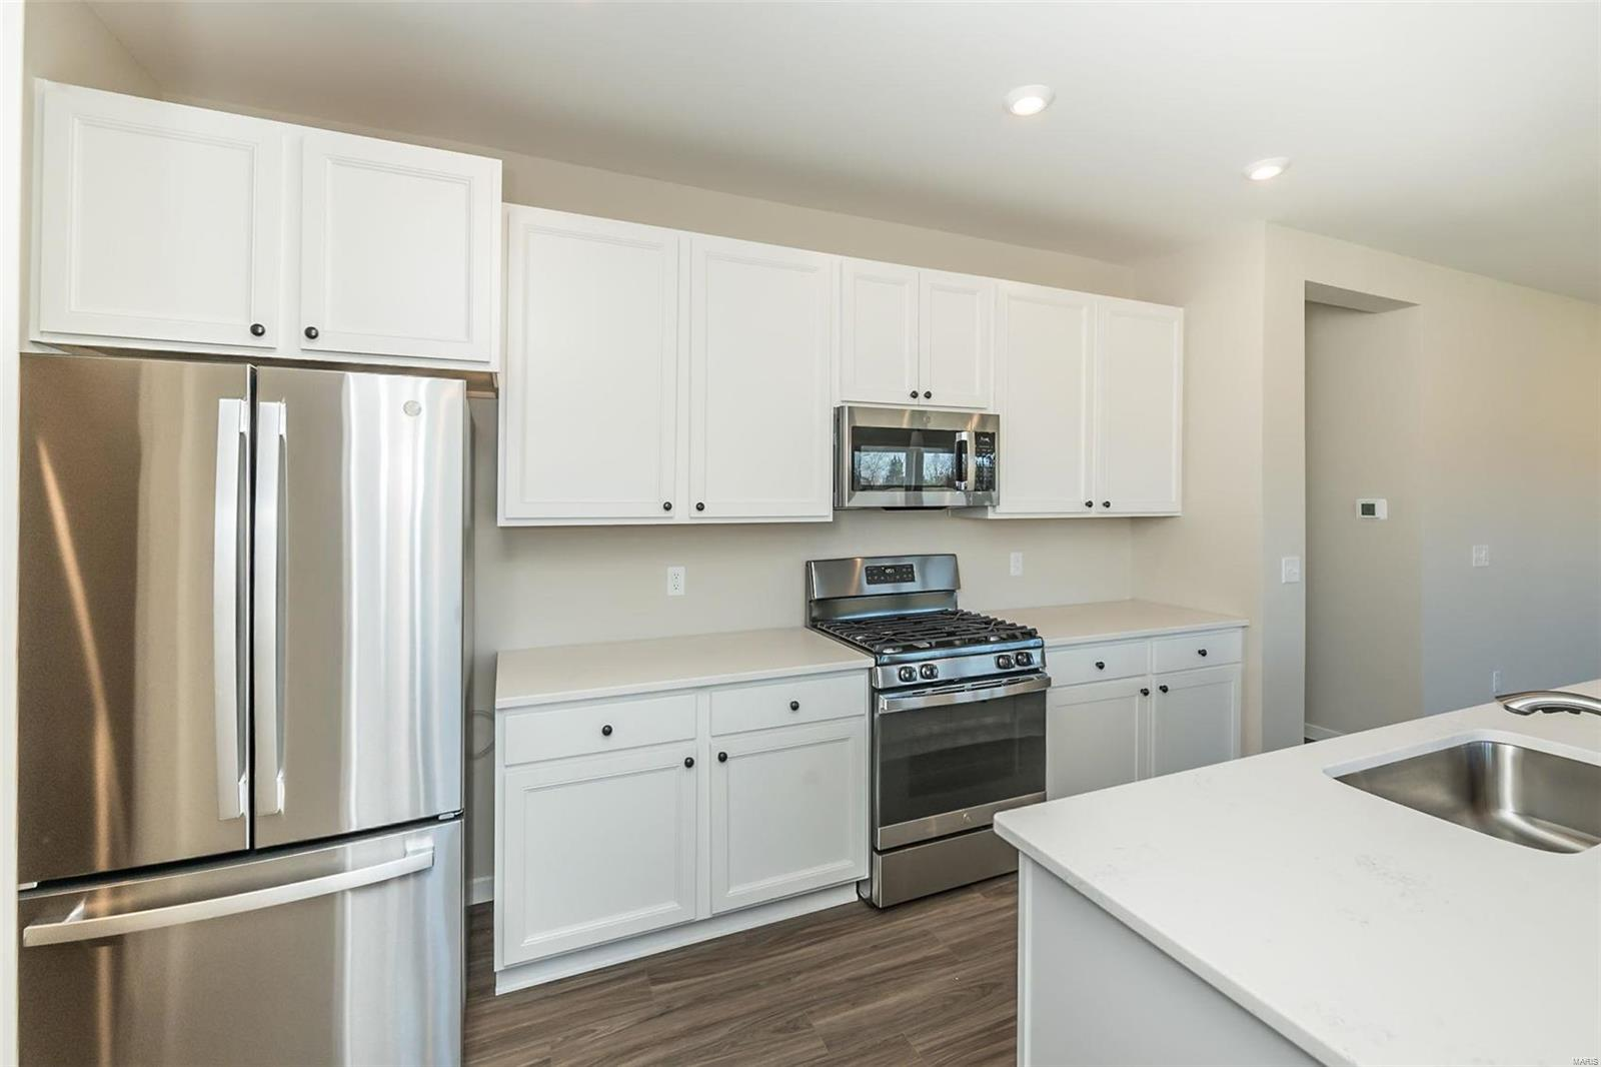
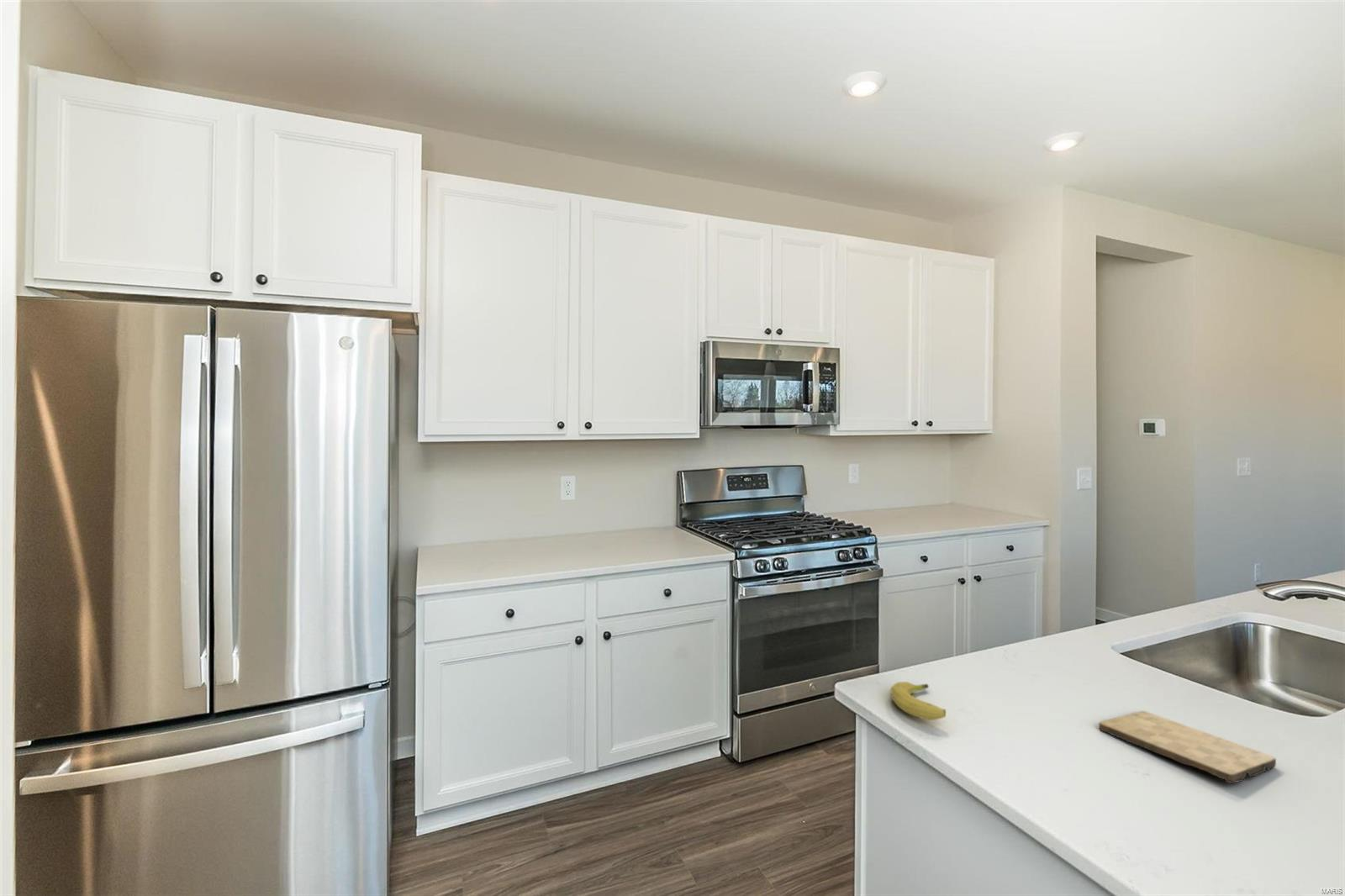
+ cutting board [1099,710,1277,784]
+ fruit [889,681,947,720]
